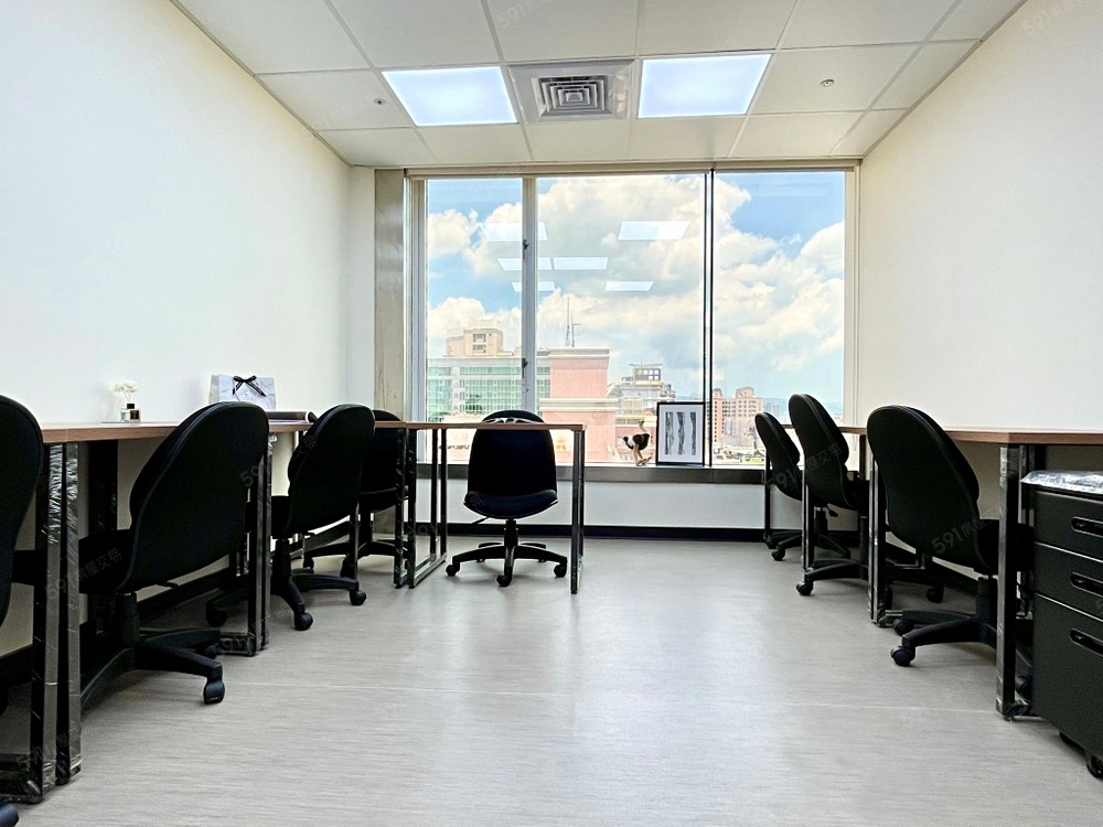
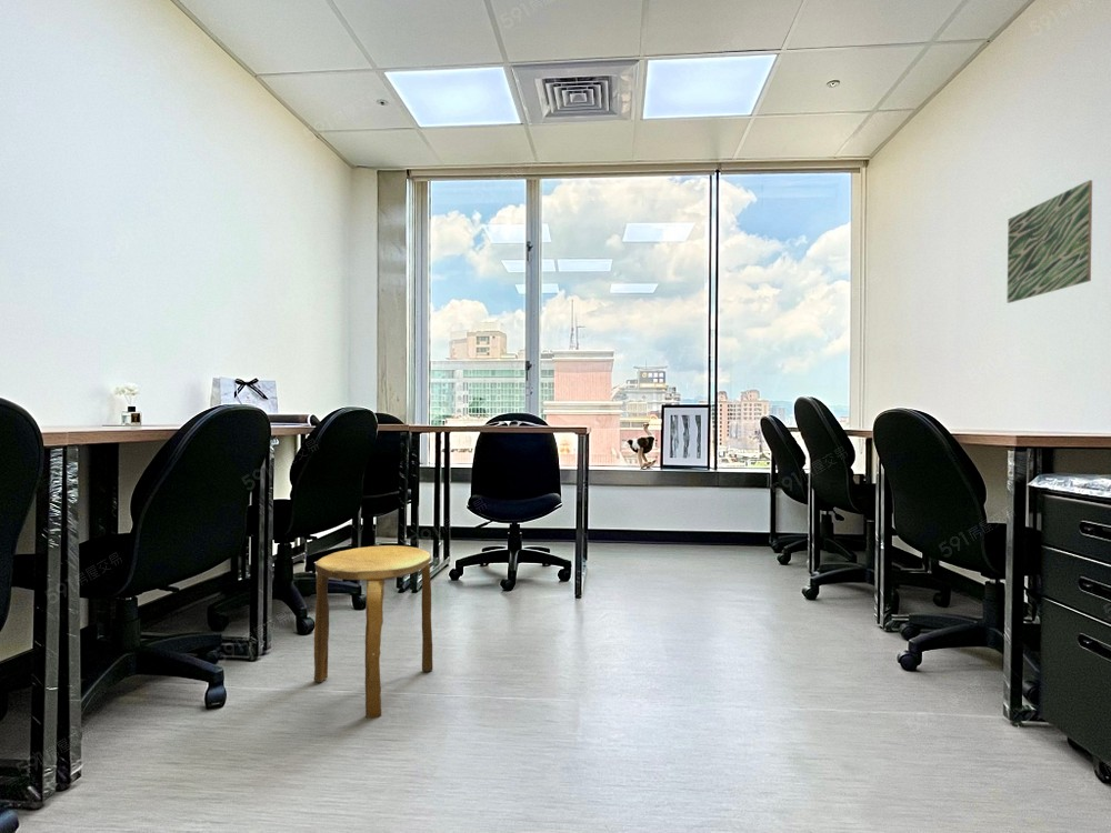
+ stool [313,544,433,720]
+ wall art [1005,179,1093,304]
